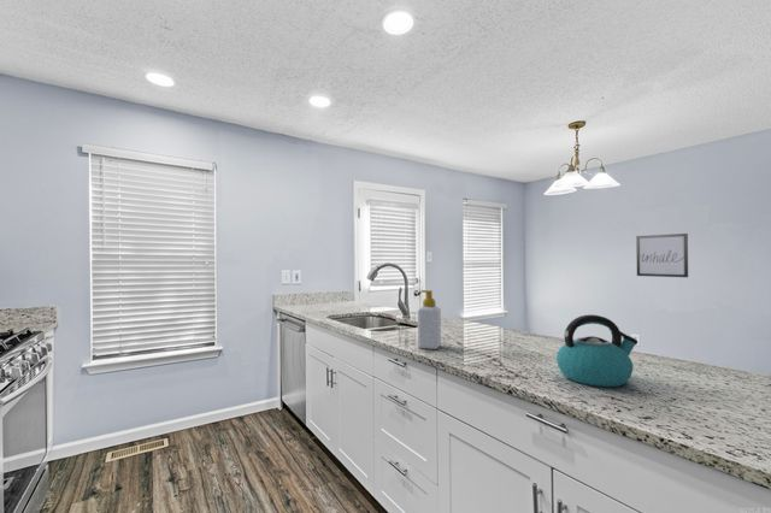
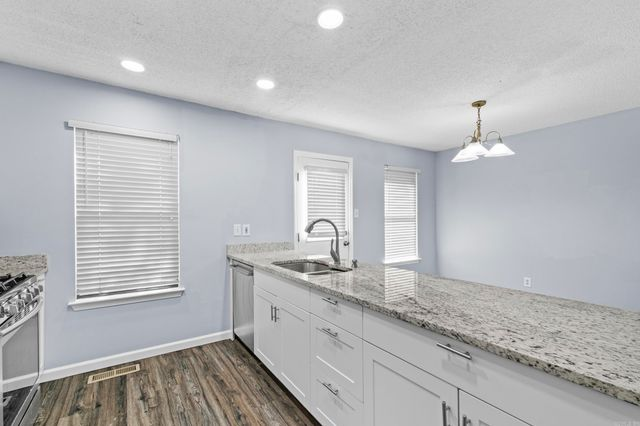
- soap bottle [417,289,442,350]
- kettle [555,313,638,388]
- wall art [635,232,689,278]
